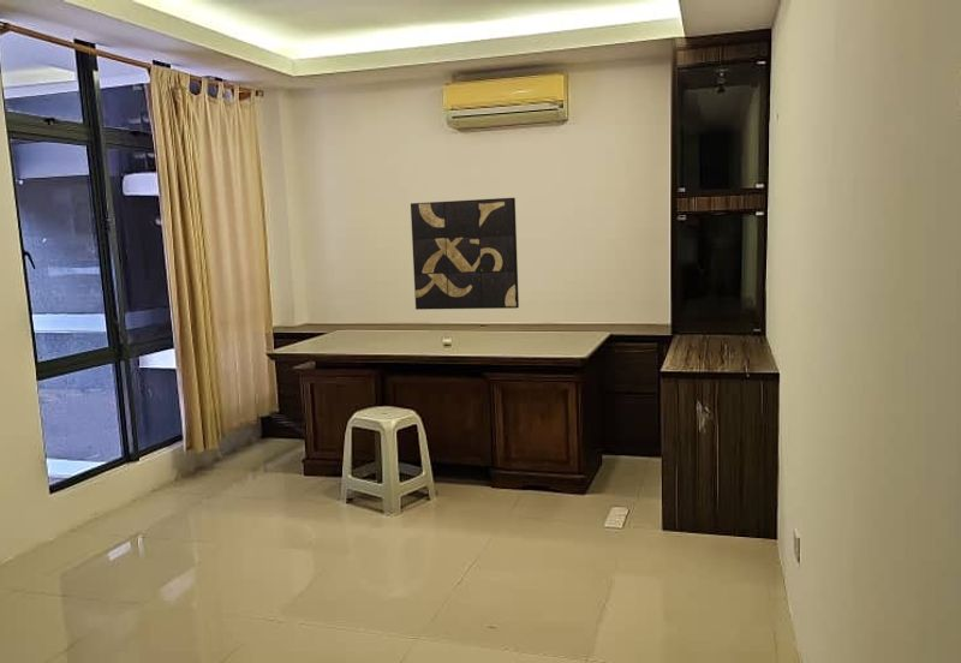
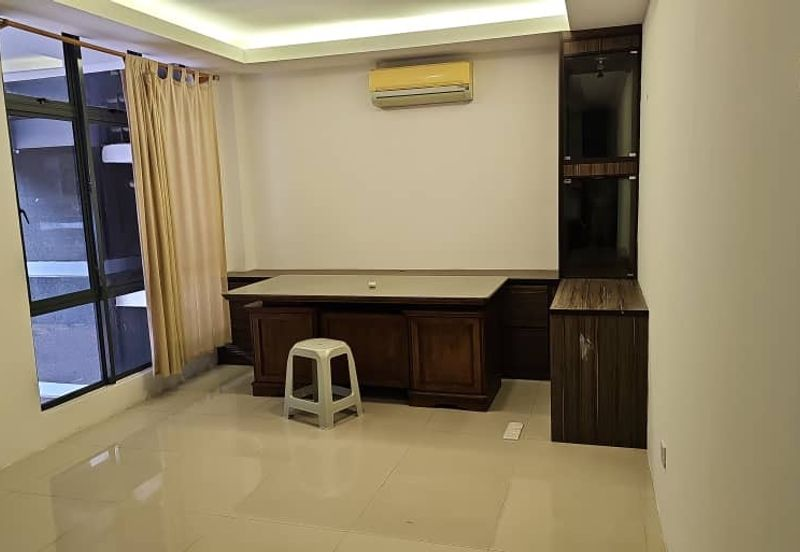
- wall art [410,197,520,311]
